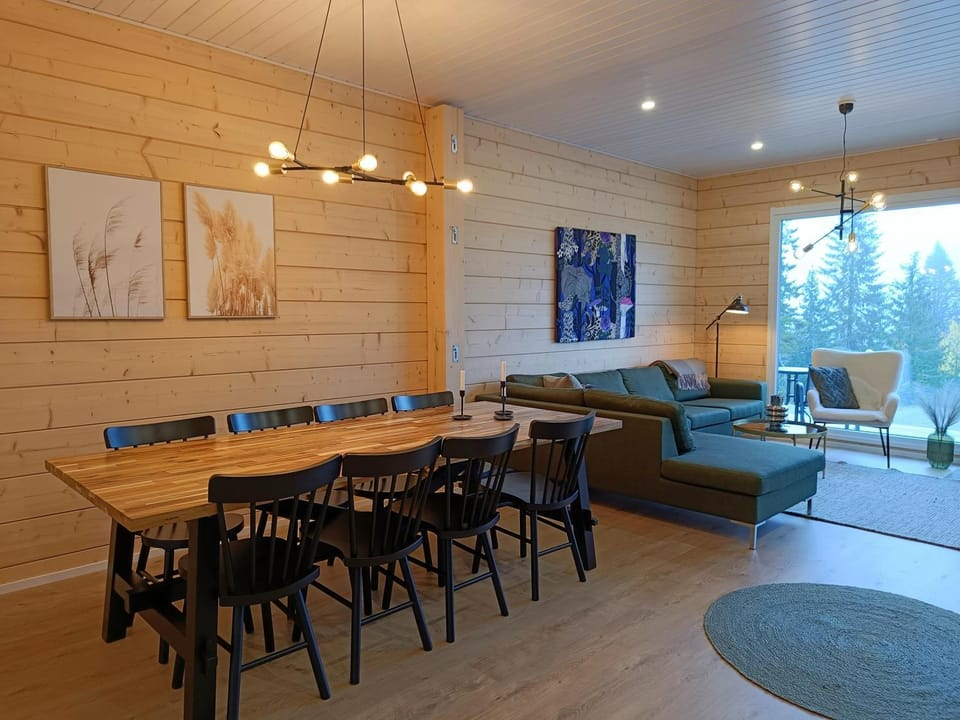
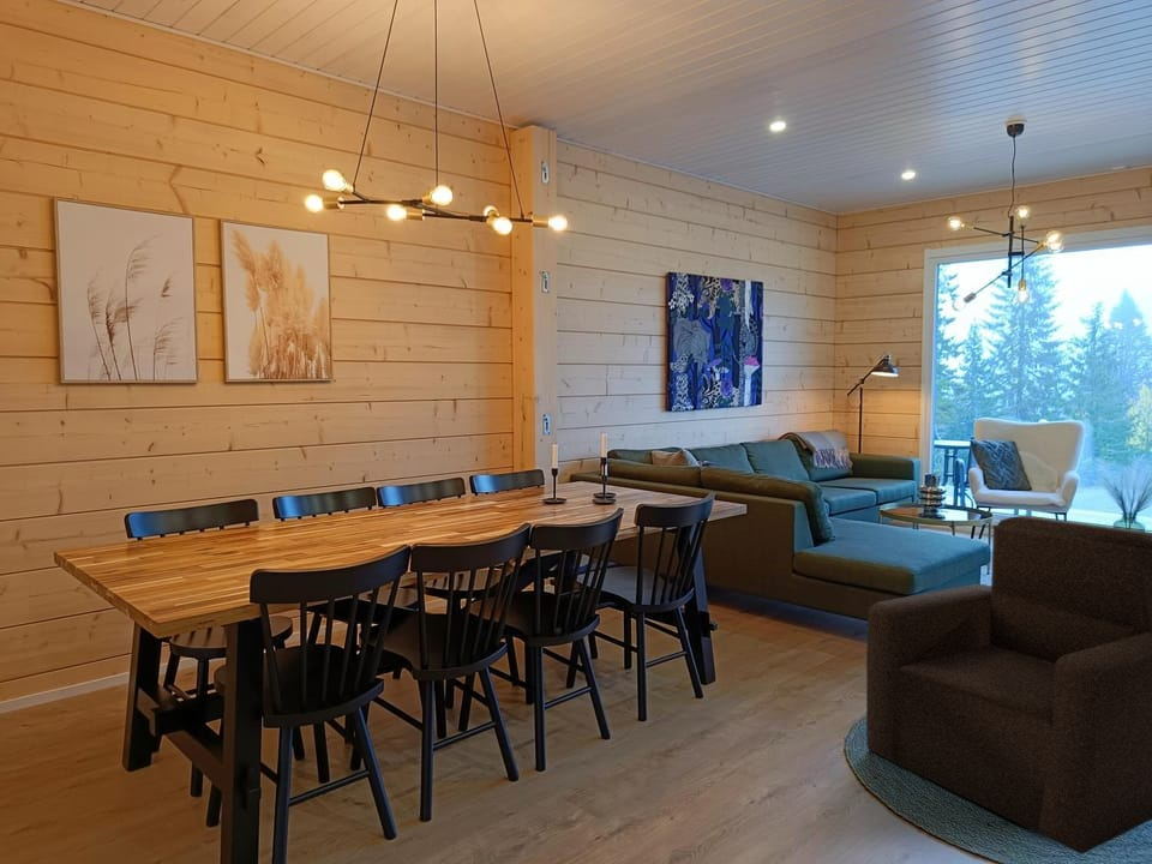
+ armchair [865,514,1152,856]
